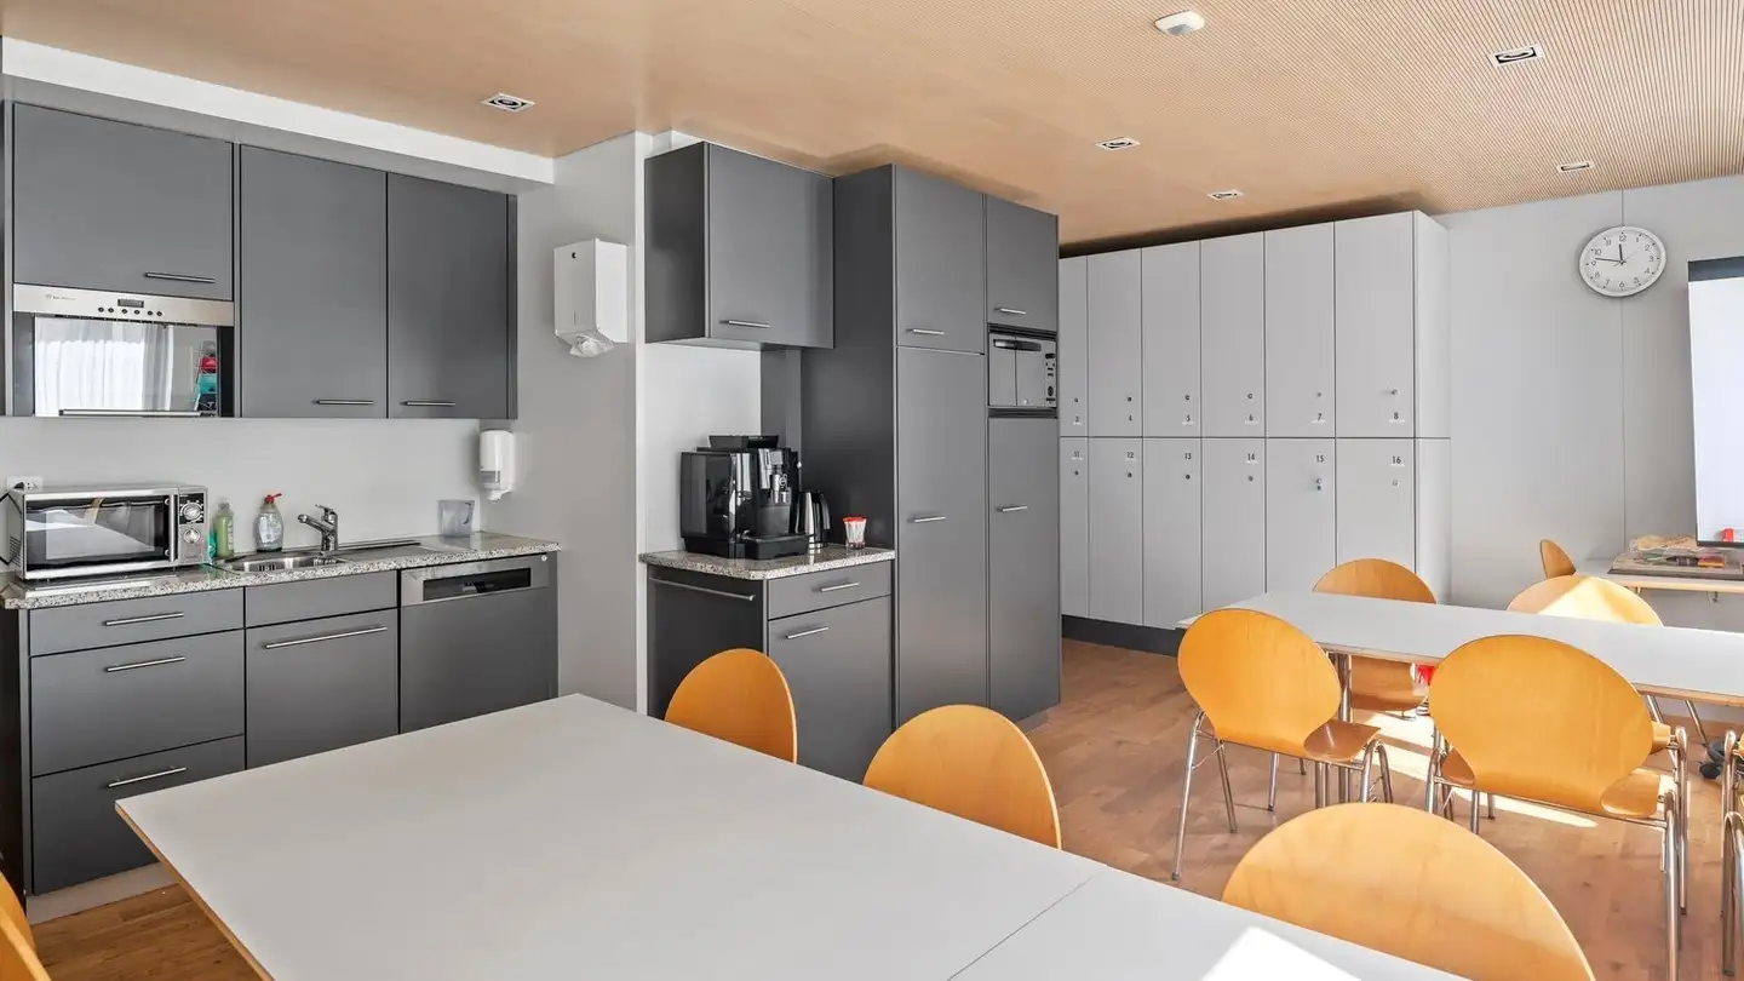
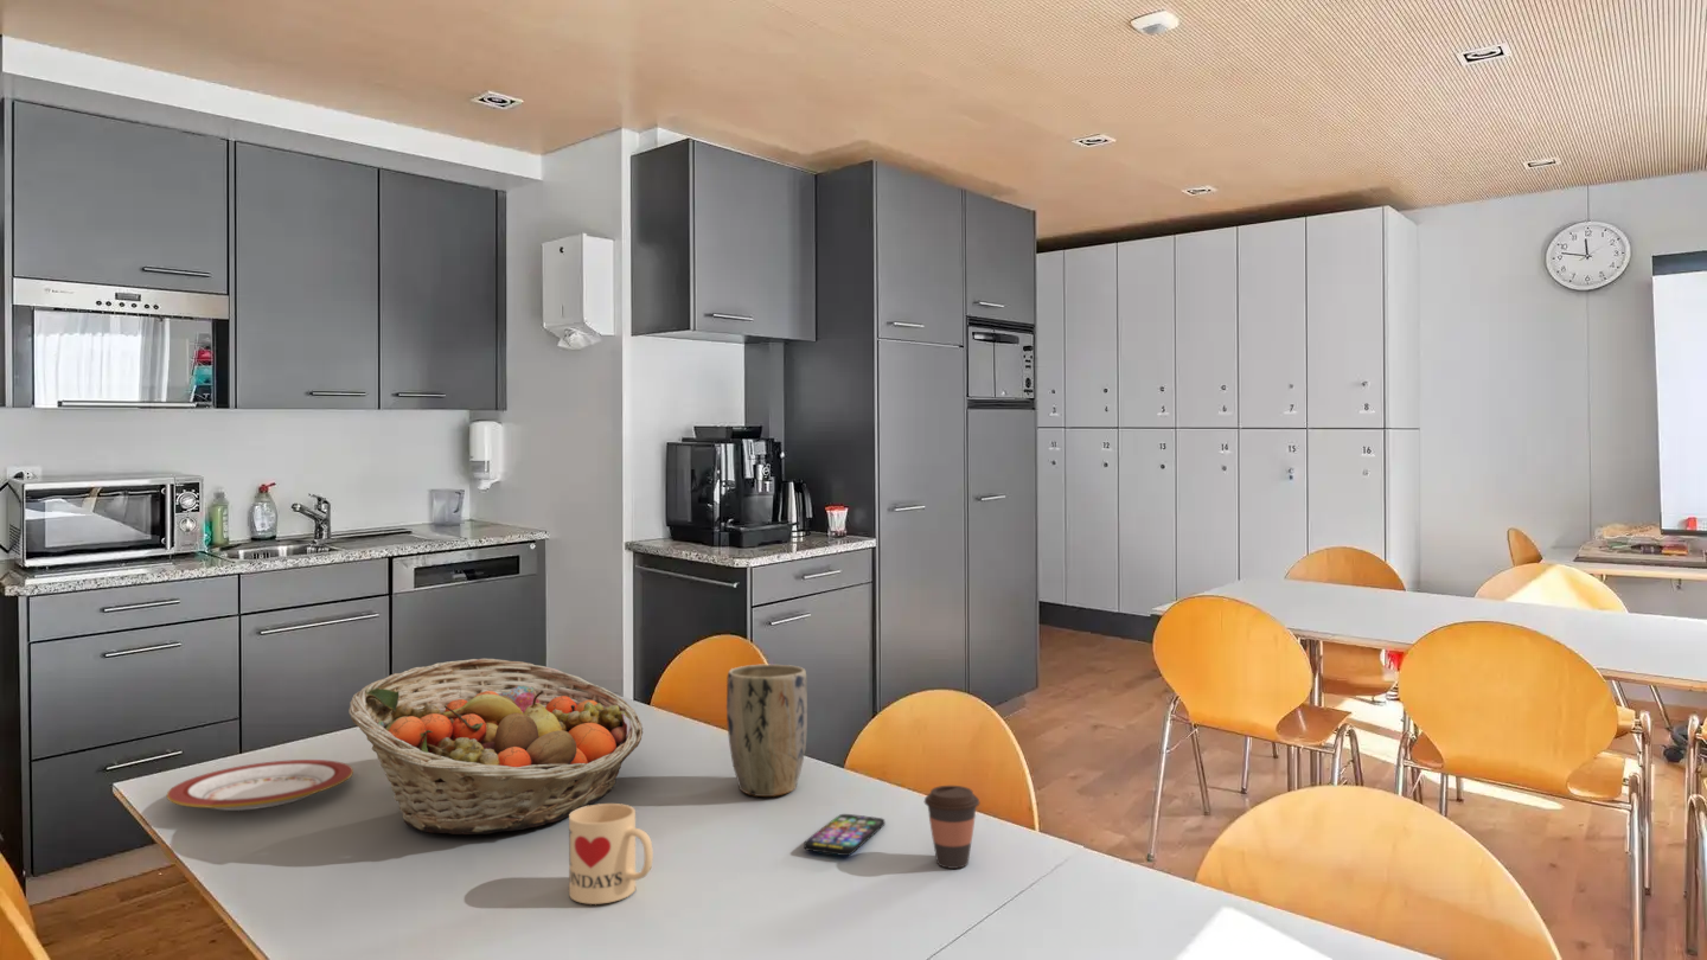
+ plate [166,759,354,812]
+ coffee cup [923,785,980,870]
+ fruit basket [347,658,644,836]
+ smartphone [803,813,886,857]
+ mug [568,802,654,905]
+ plant pot [725,664,808,798]
